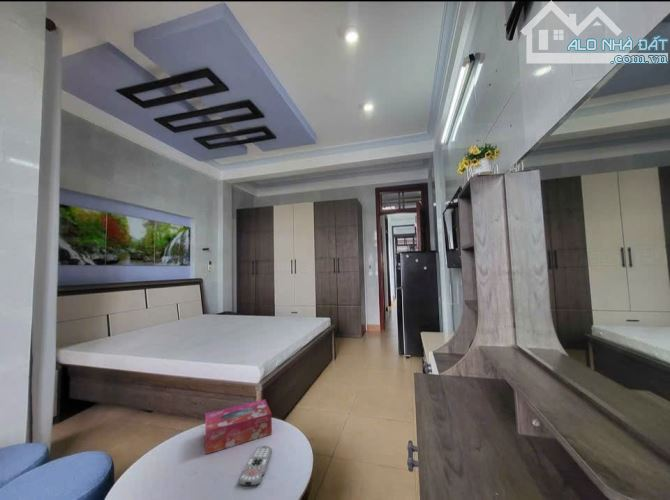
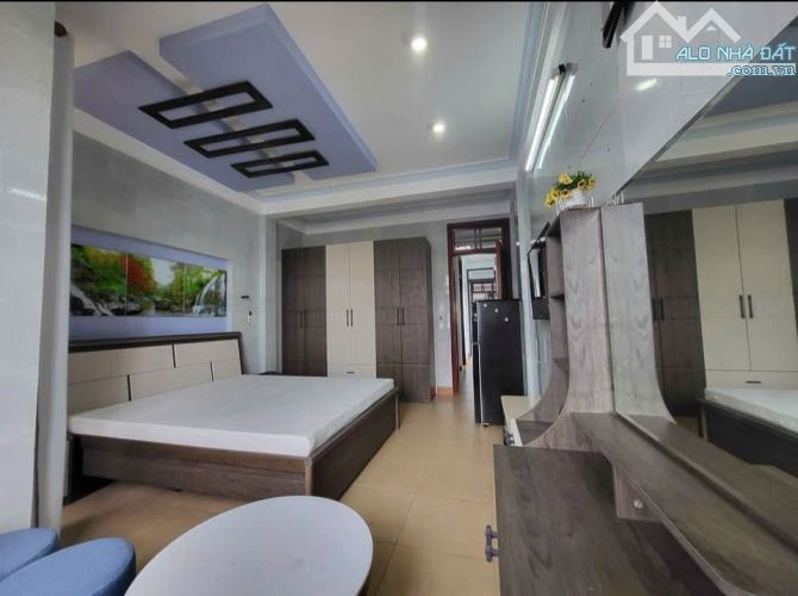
- remote control [237,445,273,487]
- tissue box [204,398,273,455]
